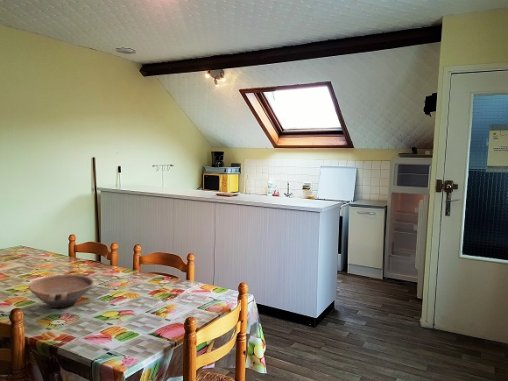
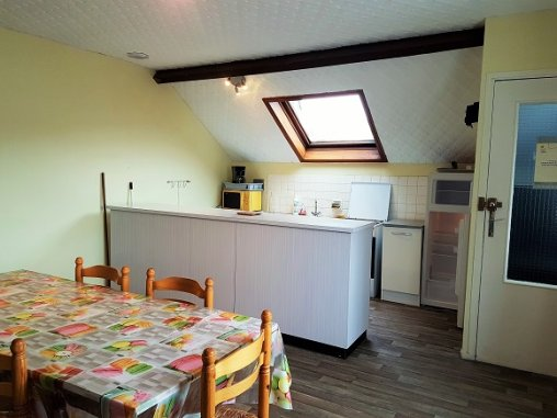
- bowl [28,273,95,309]
